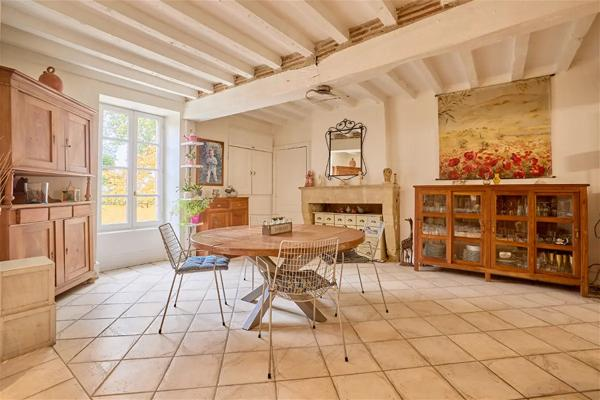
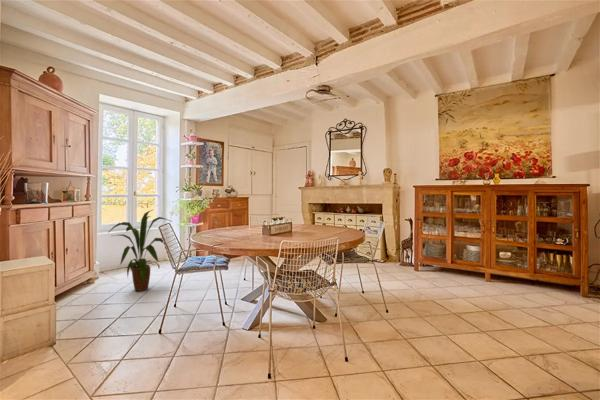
+ house plant [107,209,173,292]
